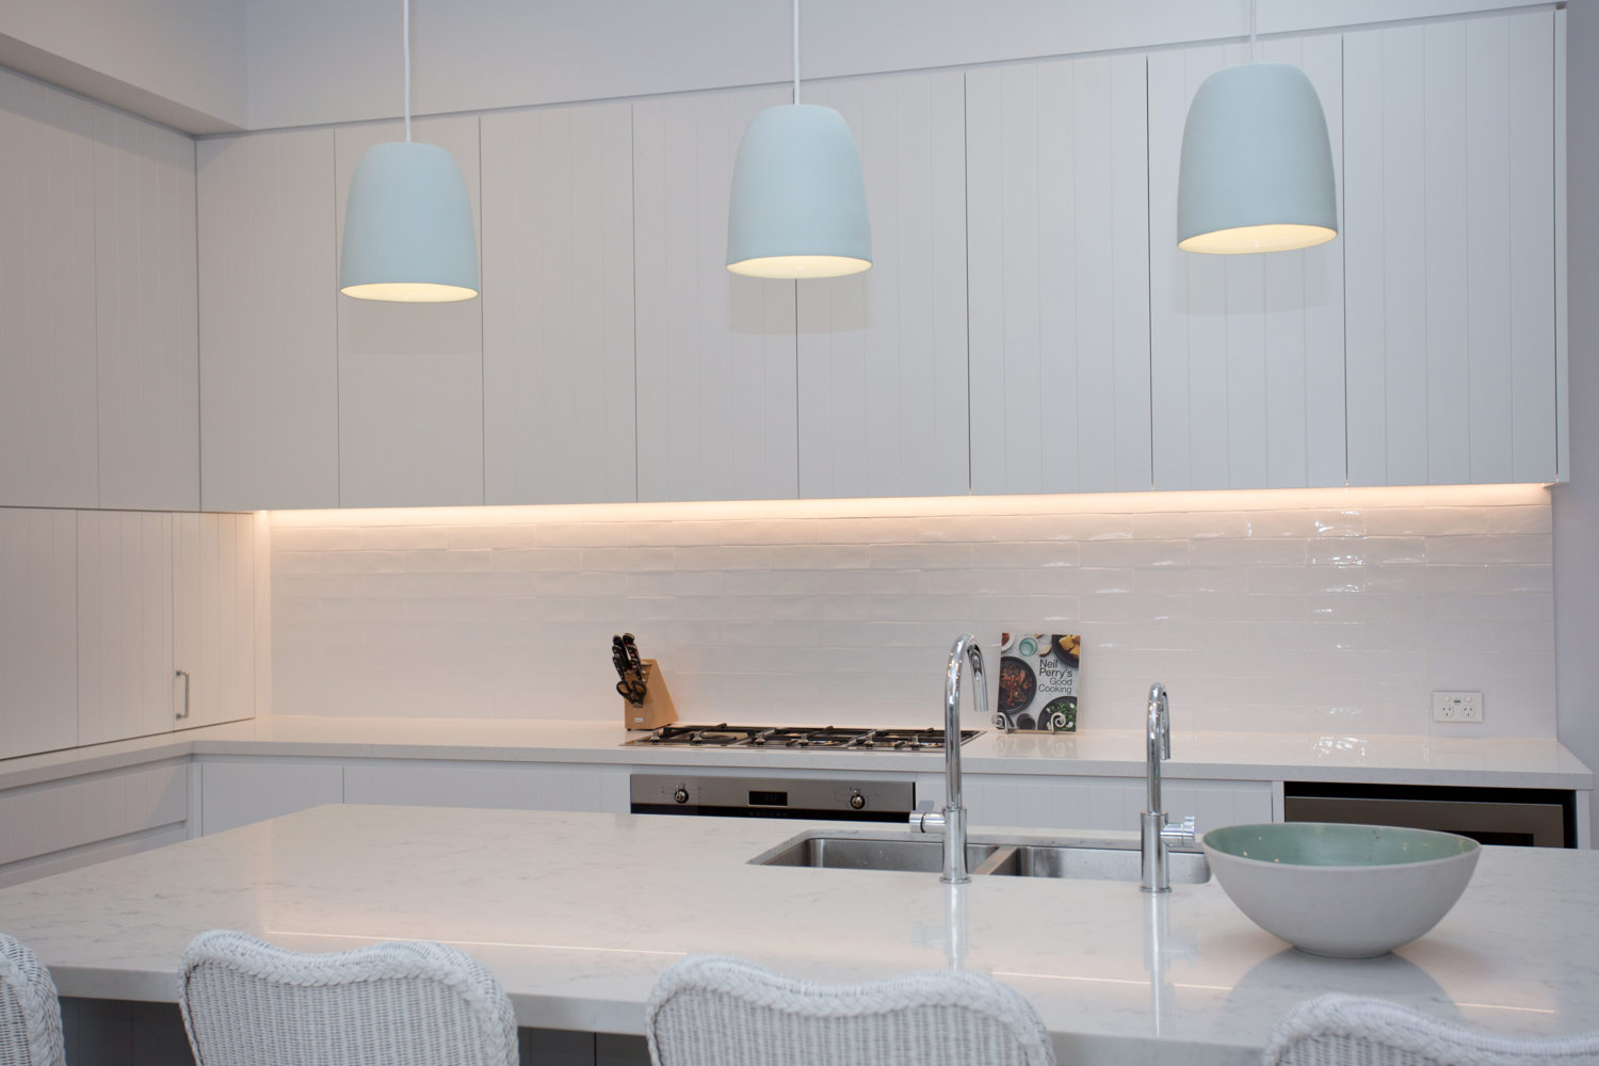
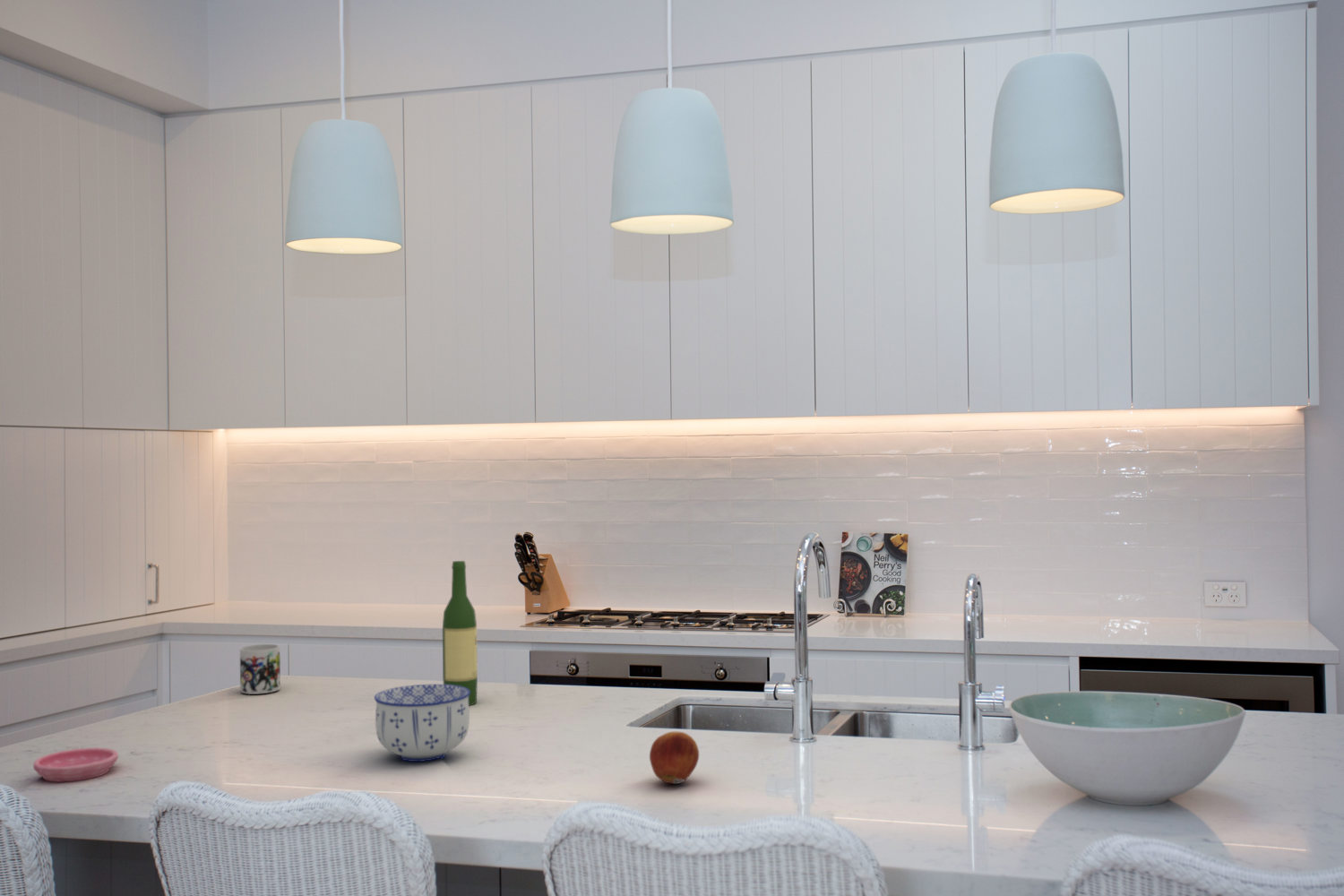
+ apple [649,731,700,785]
+ saucer [32,747,119,782]
+ wine bottle [442,560,478,706]
+ bowl [374,684,470,762]
+ mug [239,643,281,695]
